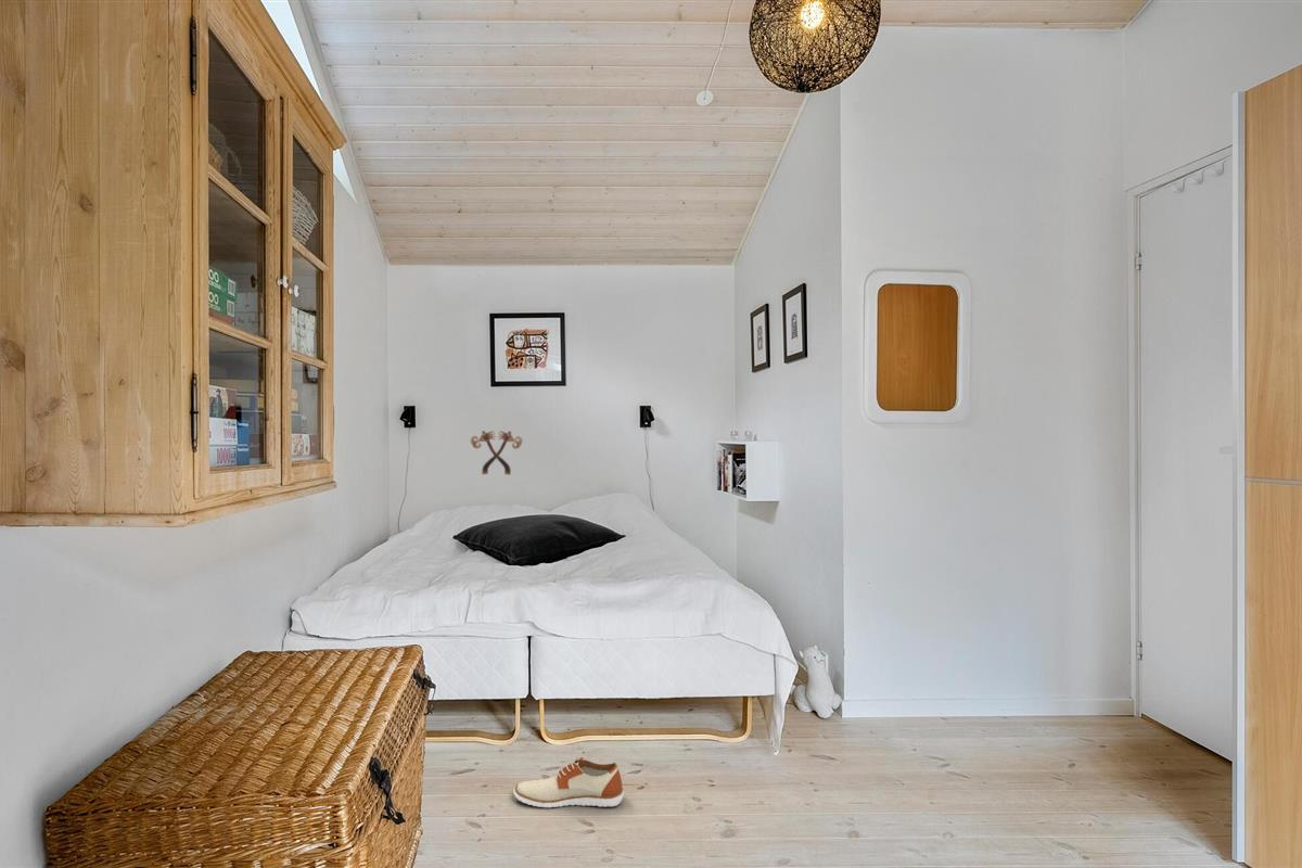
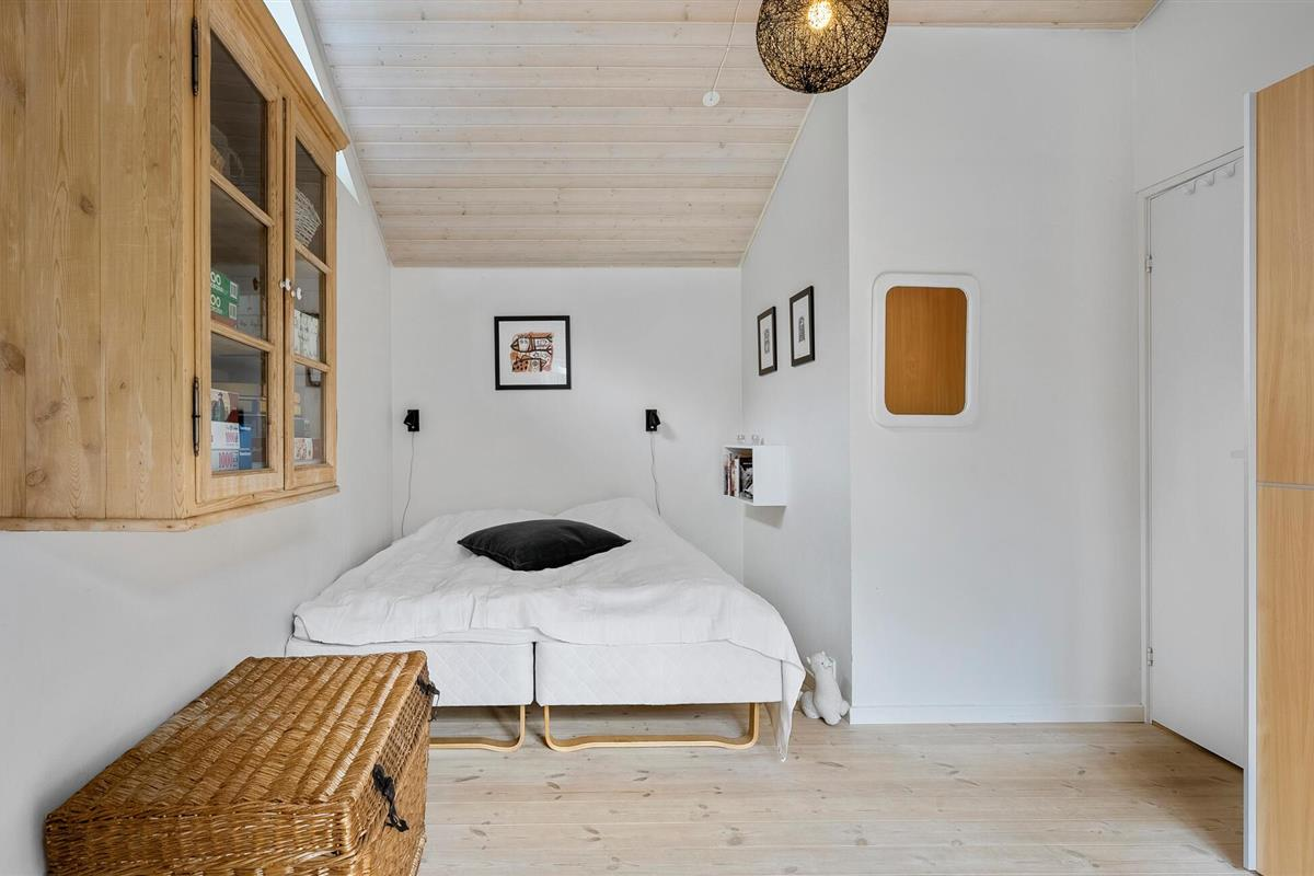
- decorative ornament [470,430,524,476]
- shoe [512,756,625,808]
